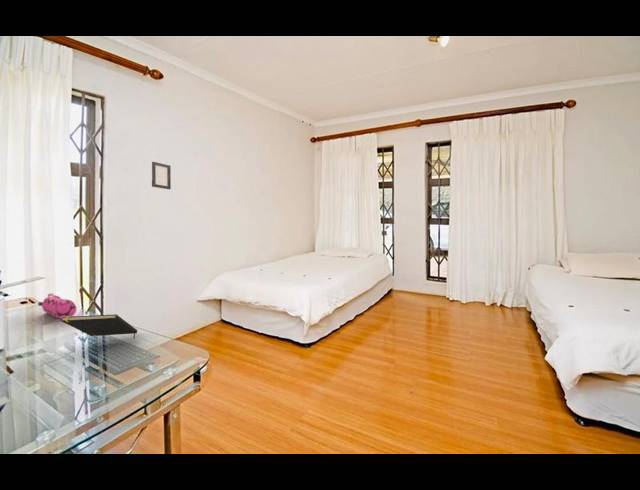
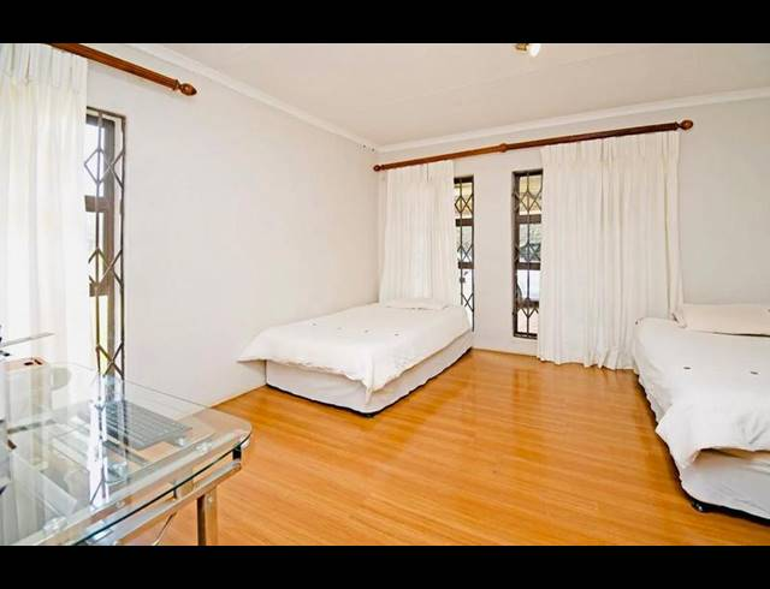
- picture frame [151,161,172,190]
- notepad [61,313,138,339]
- pencil case [37,292,77,320]
